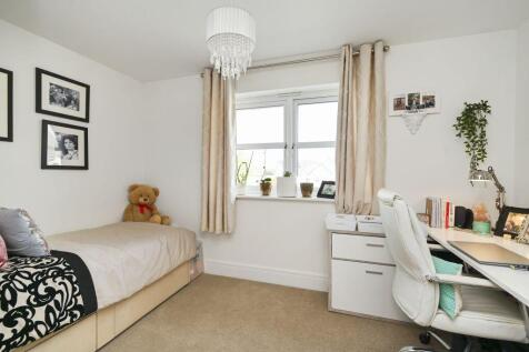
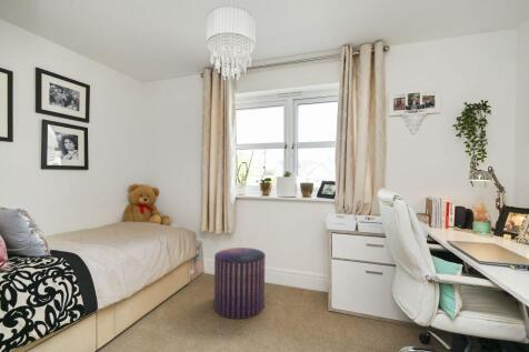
+ pouf [213,247,267,320]
